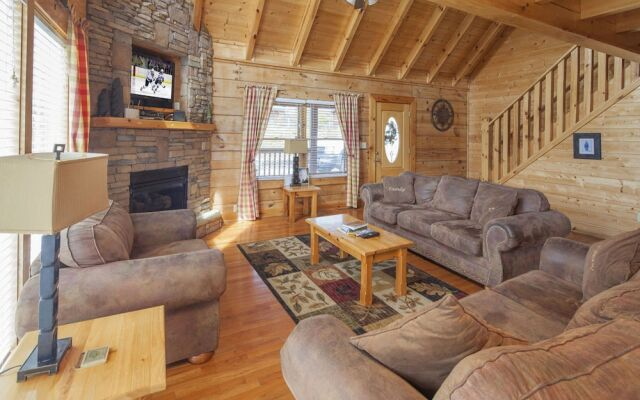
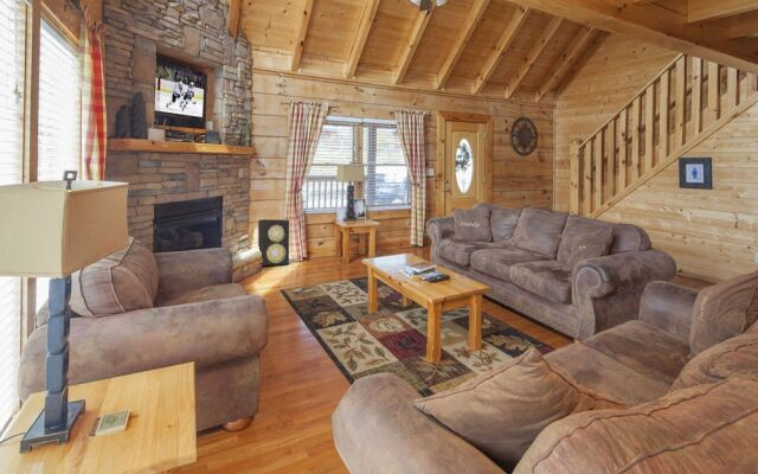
+ speaker [257,218,290,267]
